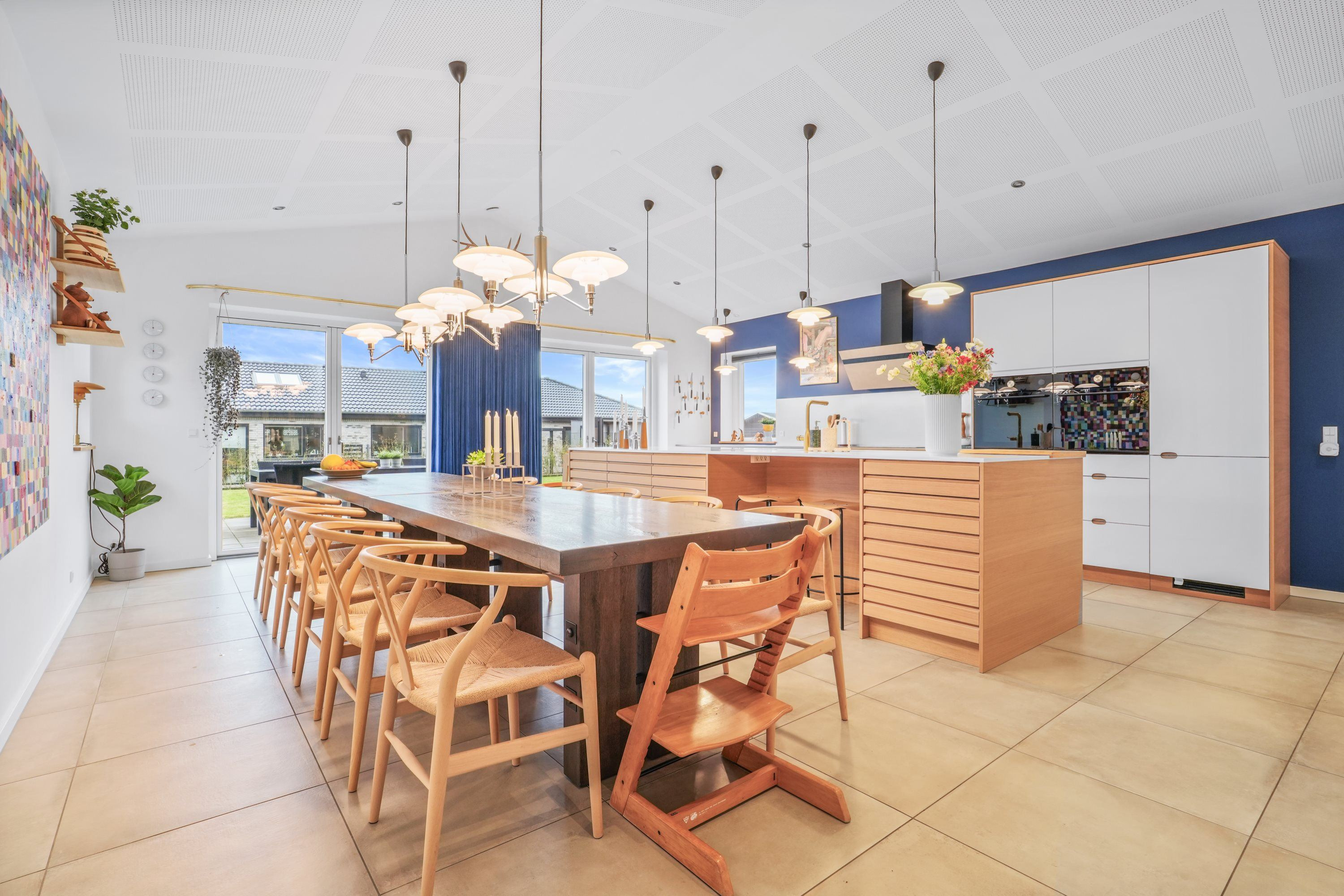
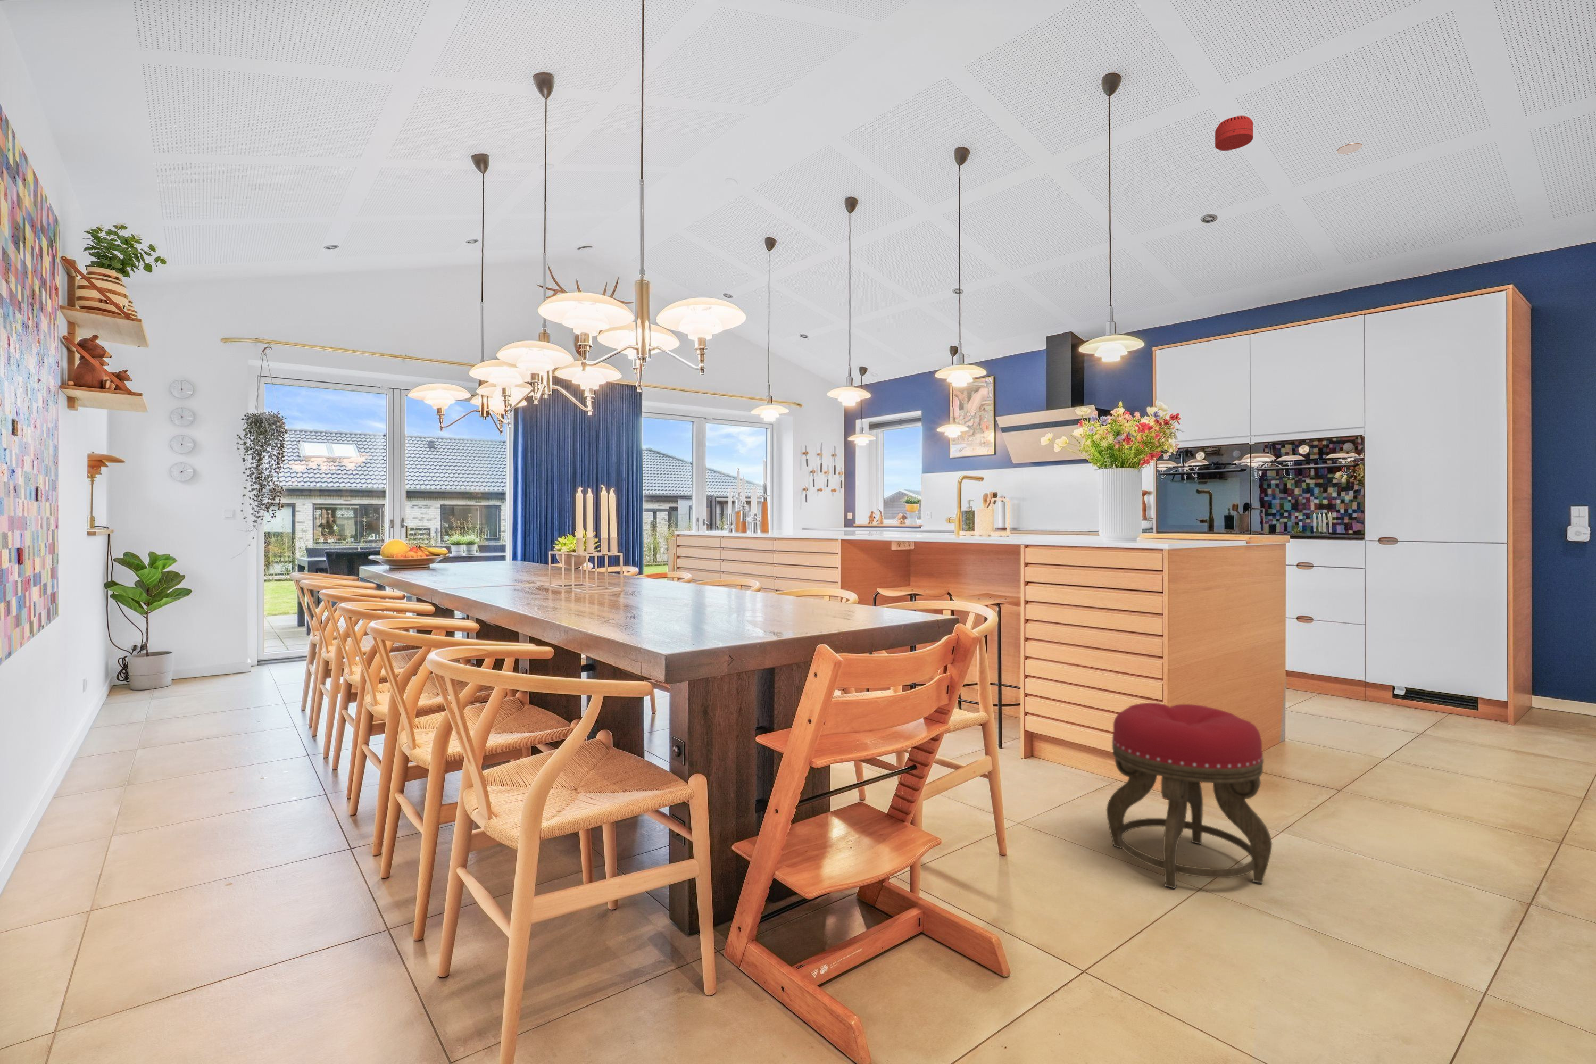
+ recessed light [1336,141,1362,156]
+ smoke detector [1215,115,1254,151]
+ stool [1106,702,1273,889]
